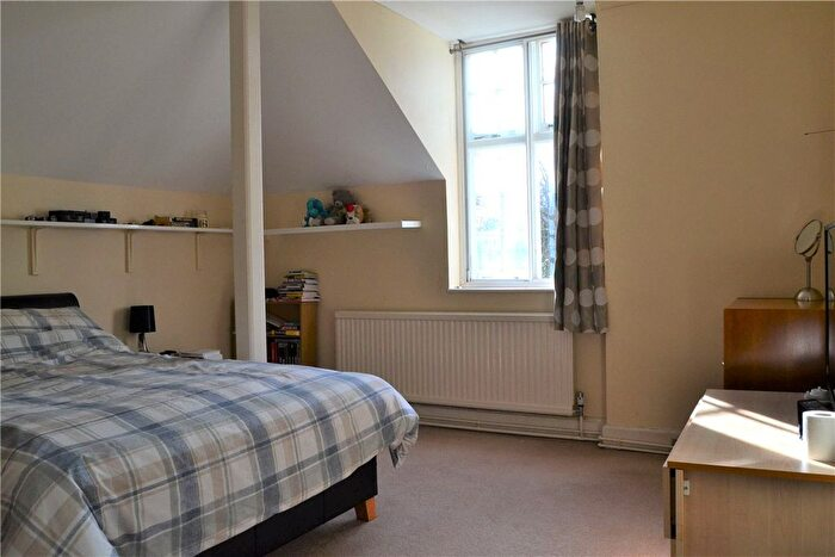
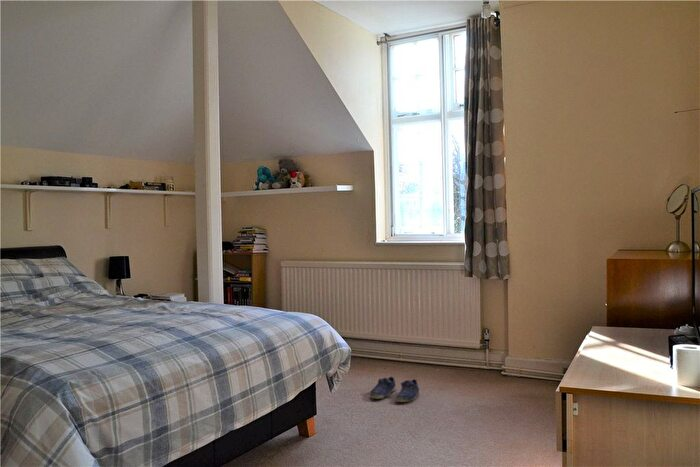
+ shoe [369,376,420,403]
